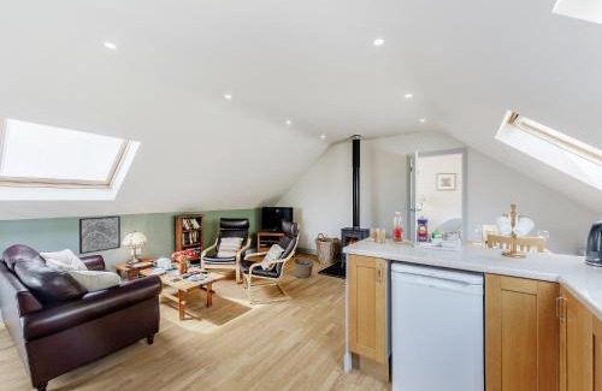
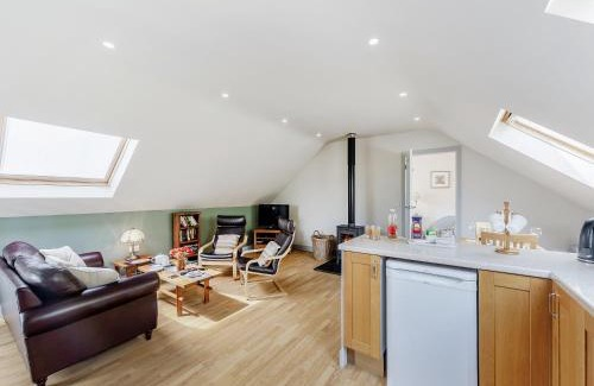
- basket [293,257,315,279]
- wall art [78,215,122,255]
